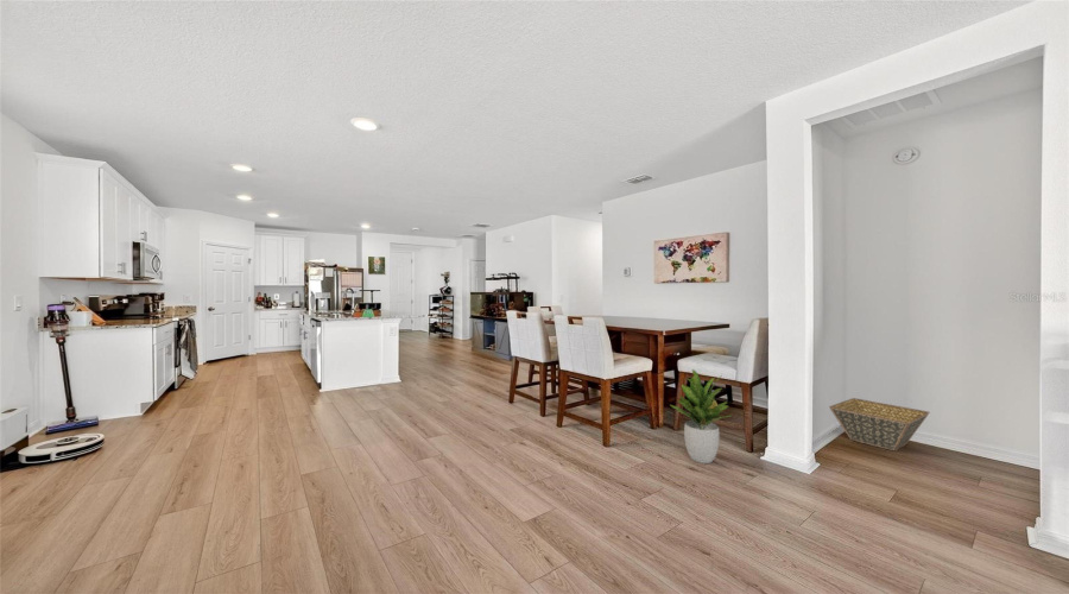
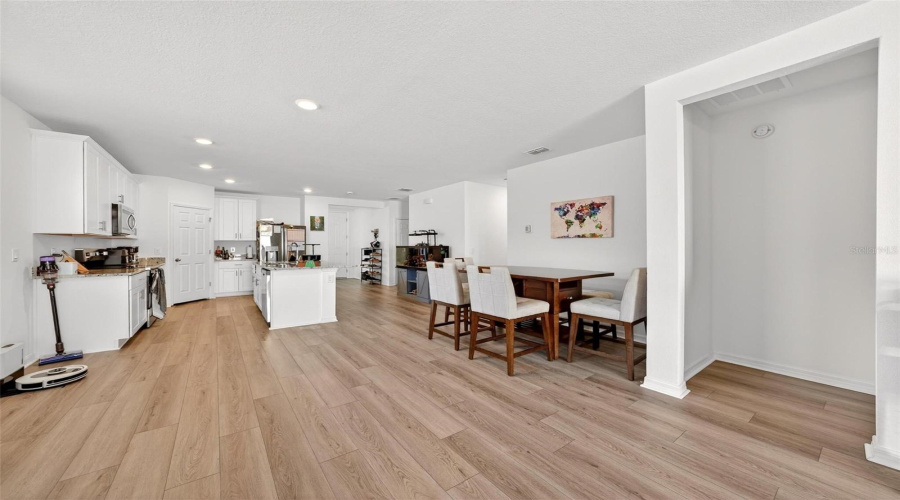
- potted plant [670,368,732,465]
- basket [828,397,931,453]
